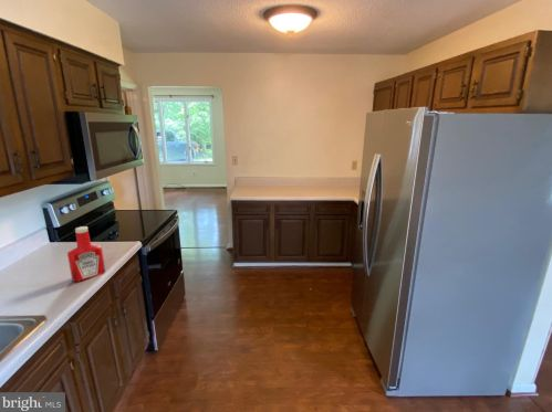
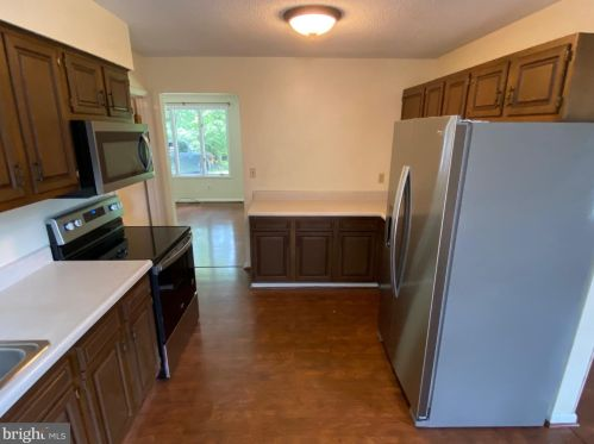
- soap bottle [66,225,106,283]
